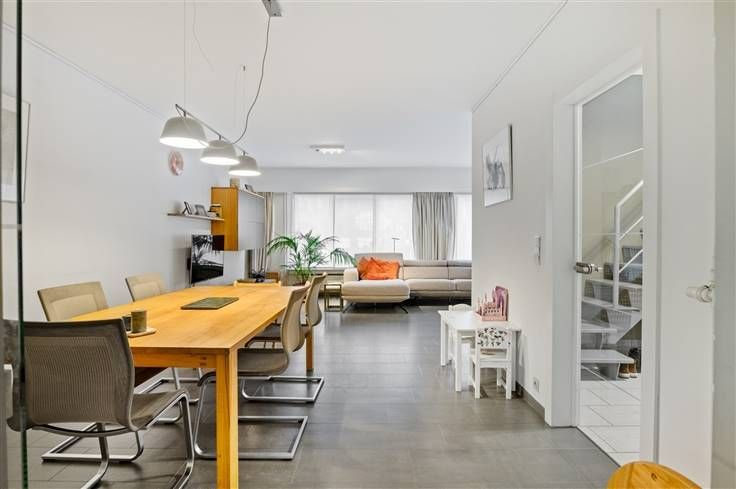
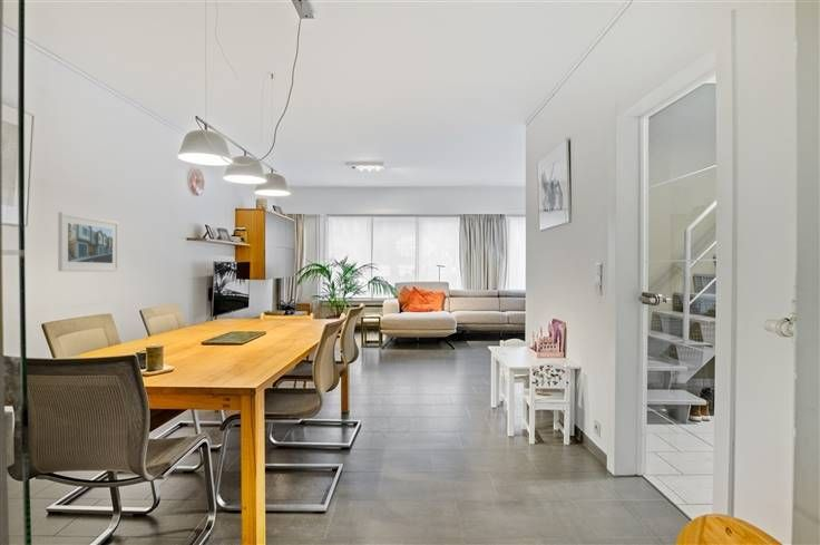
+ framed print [57,211,120,273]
